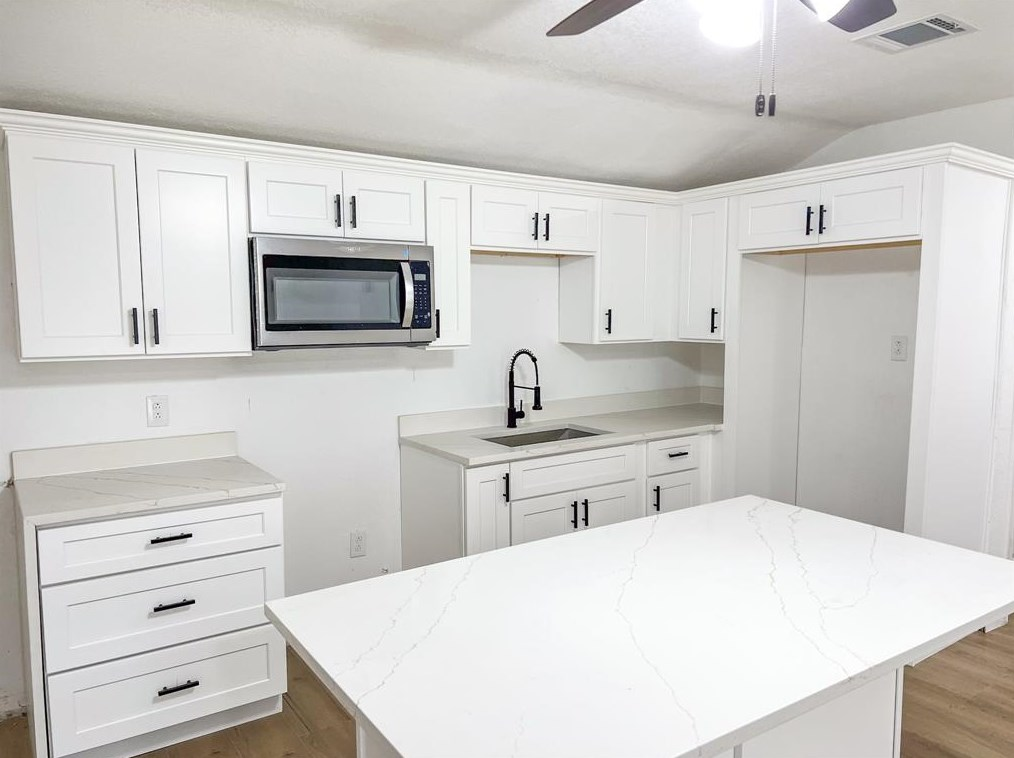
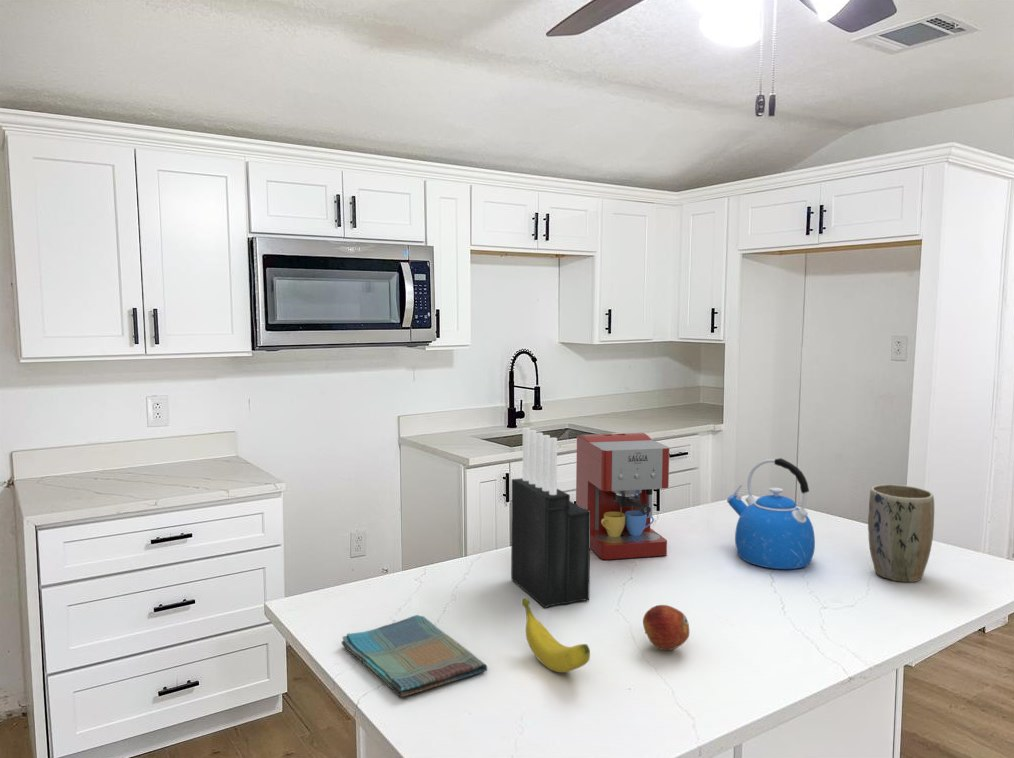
+ coffee maker [575,432,670,560]
+ knife block [510,427,591,609]
+ dish towel [340,614,488,698]
+ fruit [642,604,690,651]
+ plant pot [867,483,935,583]
+ kettle [726,457,816,570]
+ banana [521,596,591,673]
